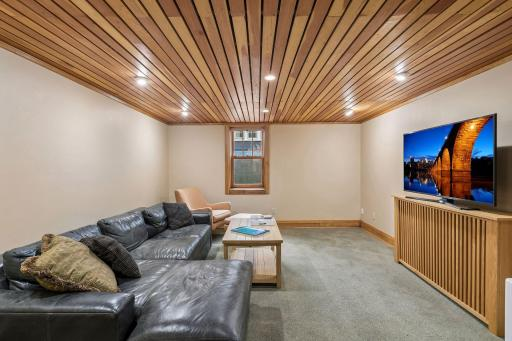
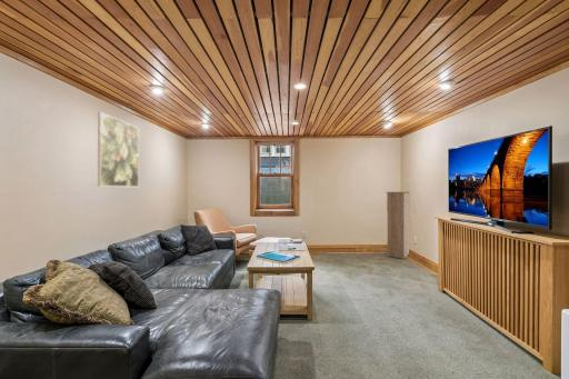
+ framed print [97,111,140,188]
+ storage cabinet [386,191,411,260]
